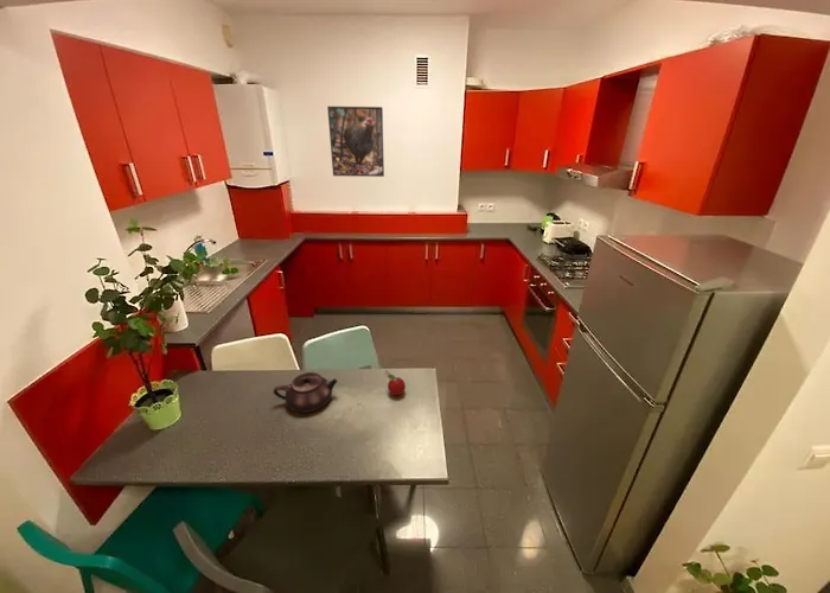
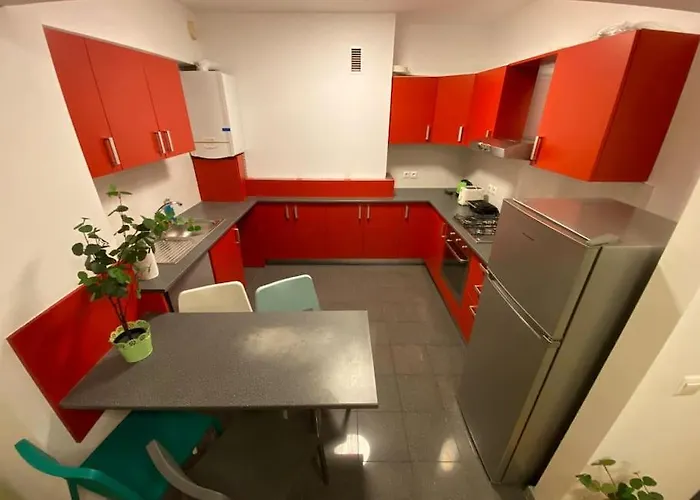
- teapot [273,371,339,414]
- fruit [383,369,407,396]
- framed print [326,106,385,178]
